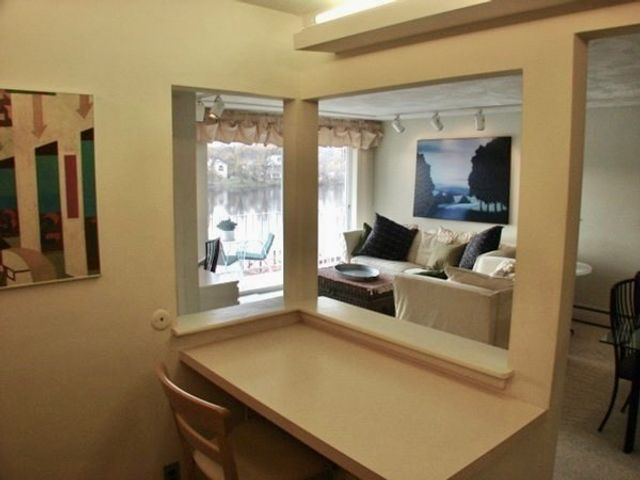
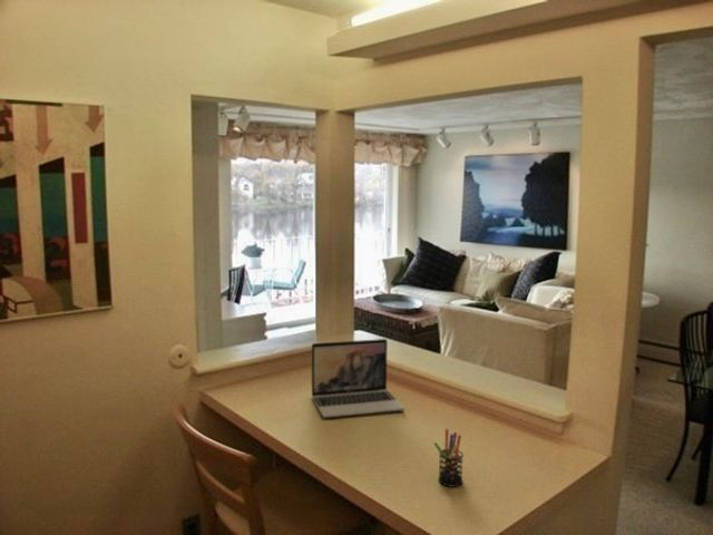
+ laptop [311,338,406,419]
+ pen holder [433,428,465,488]
